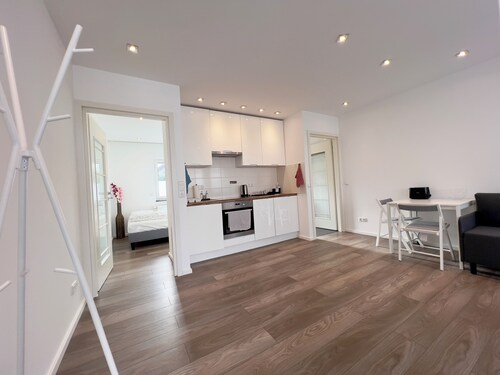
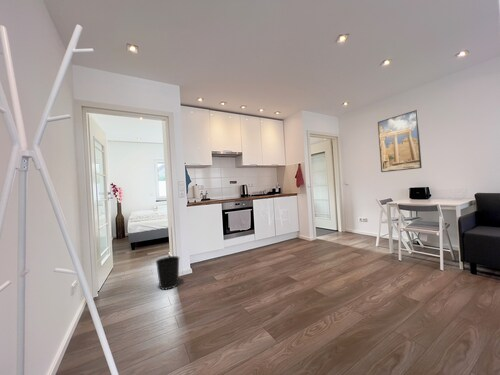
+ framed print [377,109,423,173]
+ wastebasket [155,255,180,291]
